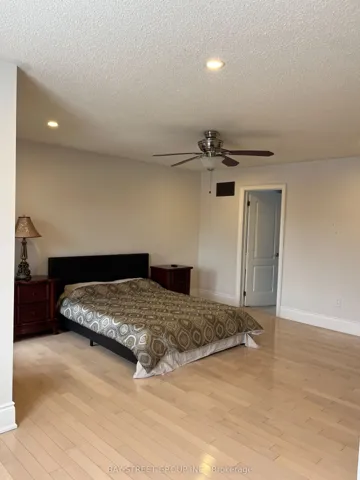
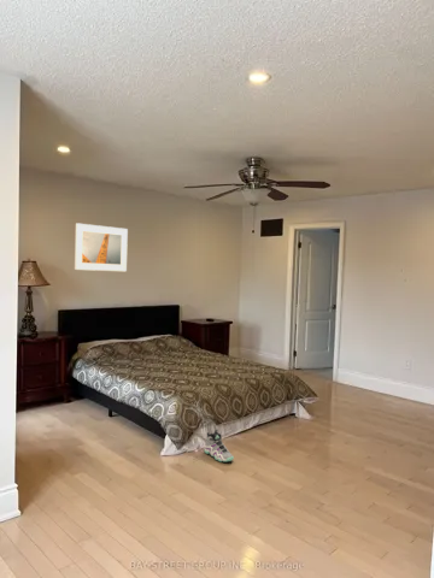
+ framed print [74,222,129,272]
+ sneaker [204,429,235,462]
